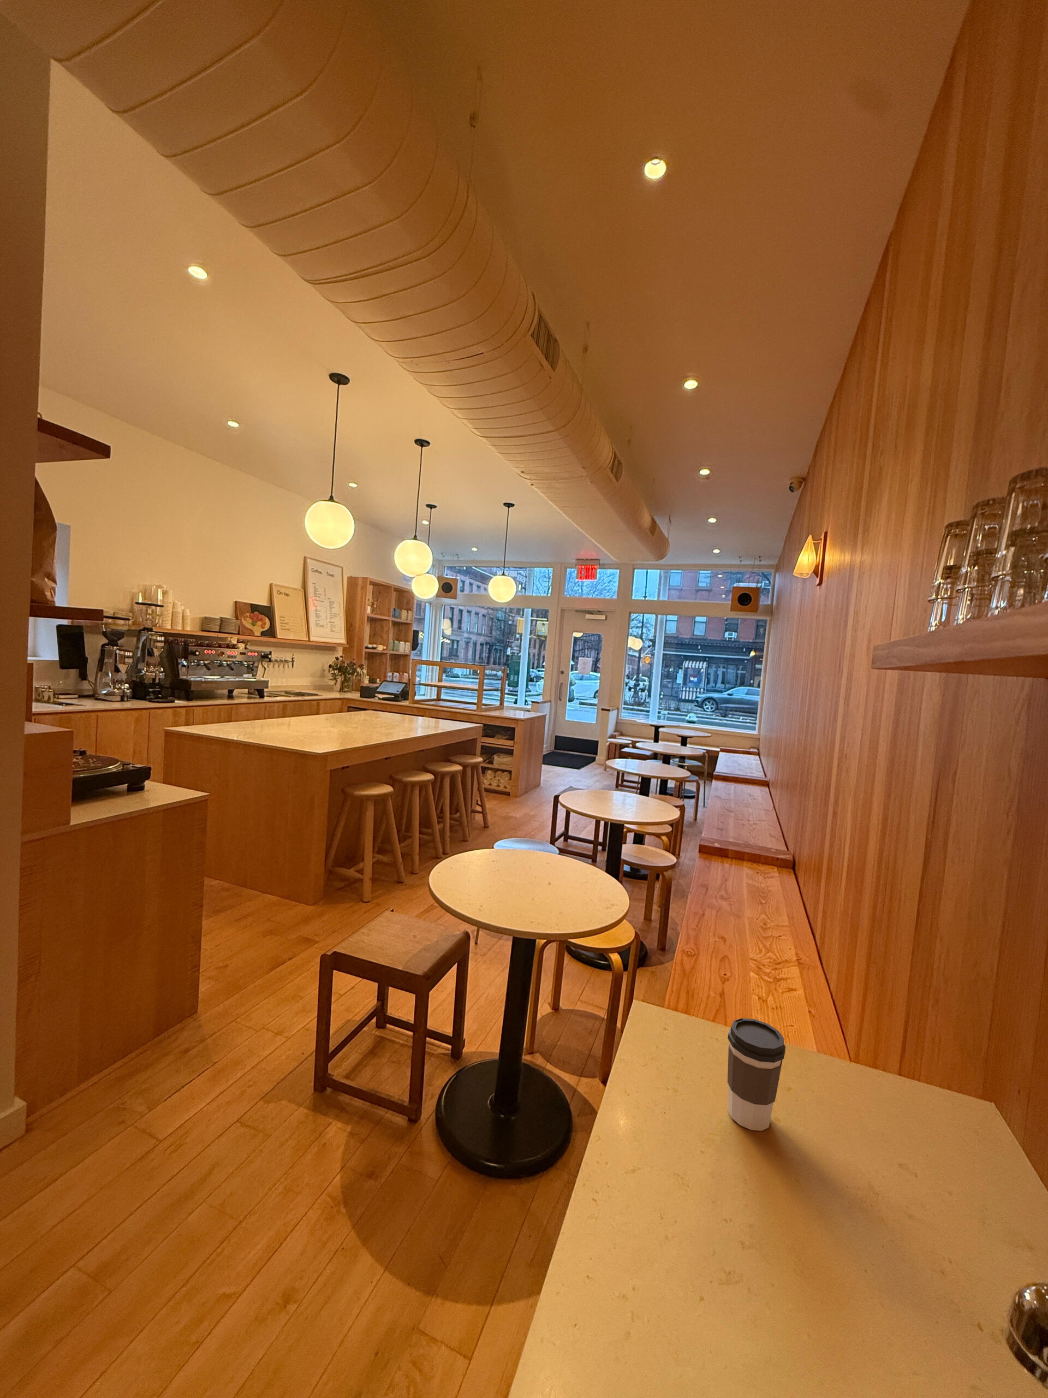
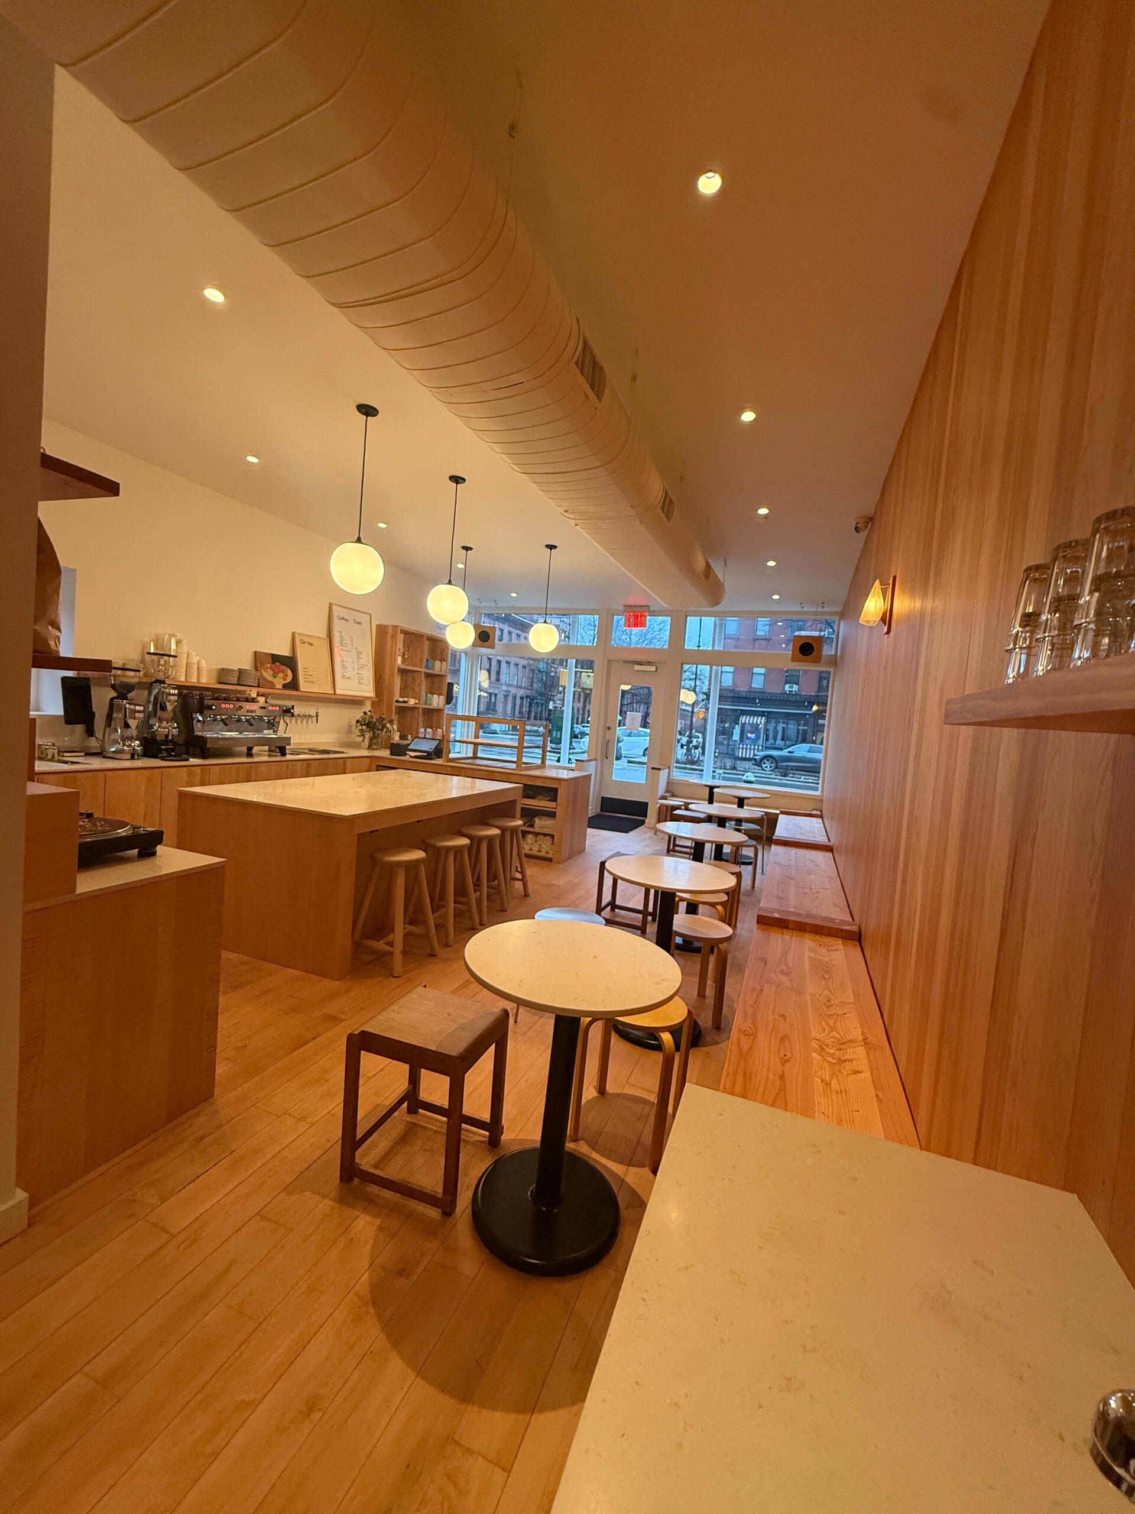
- coffee cup [727,1017,786,1132]
